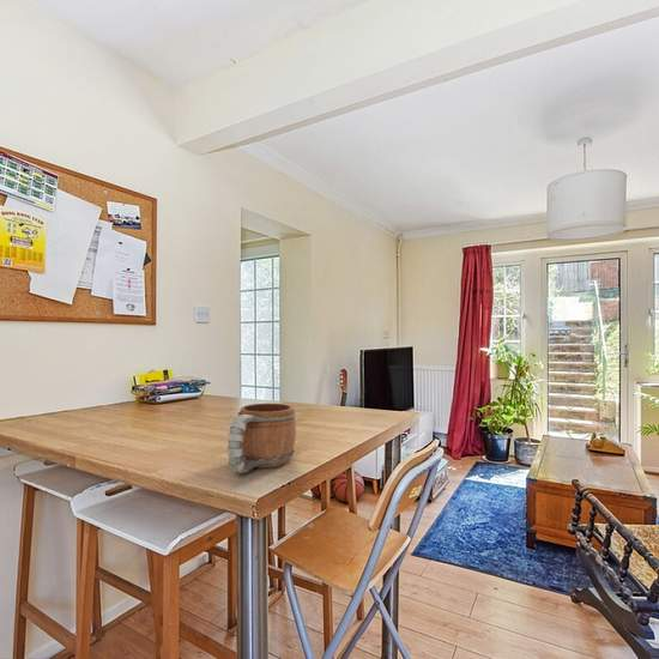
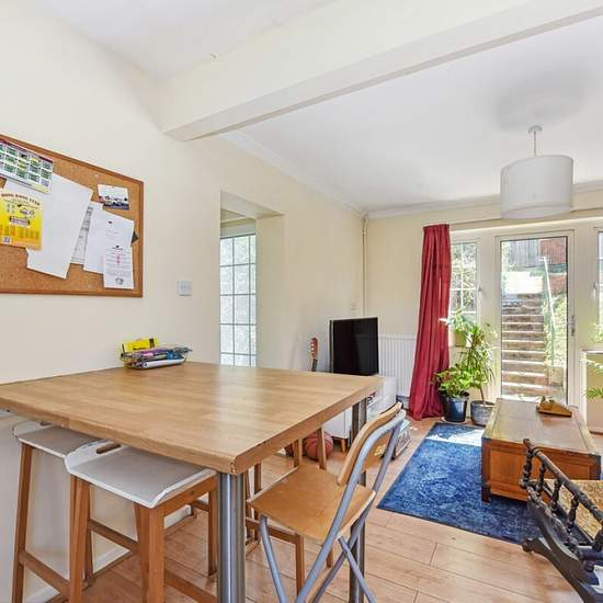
- mug [226,403,297,474]
